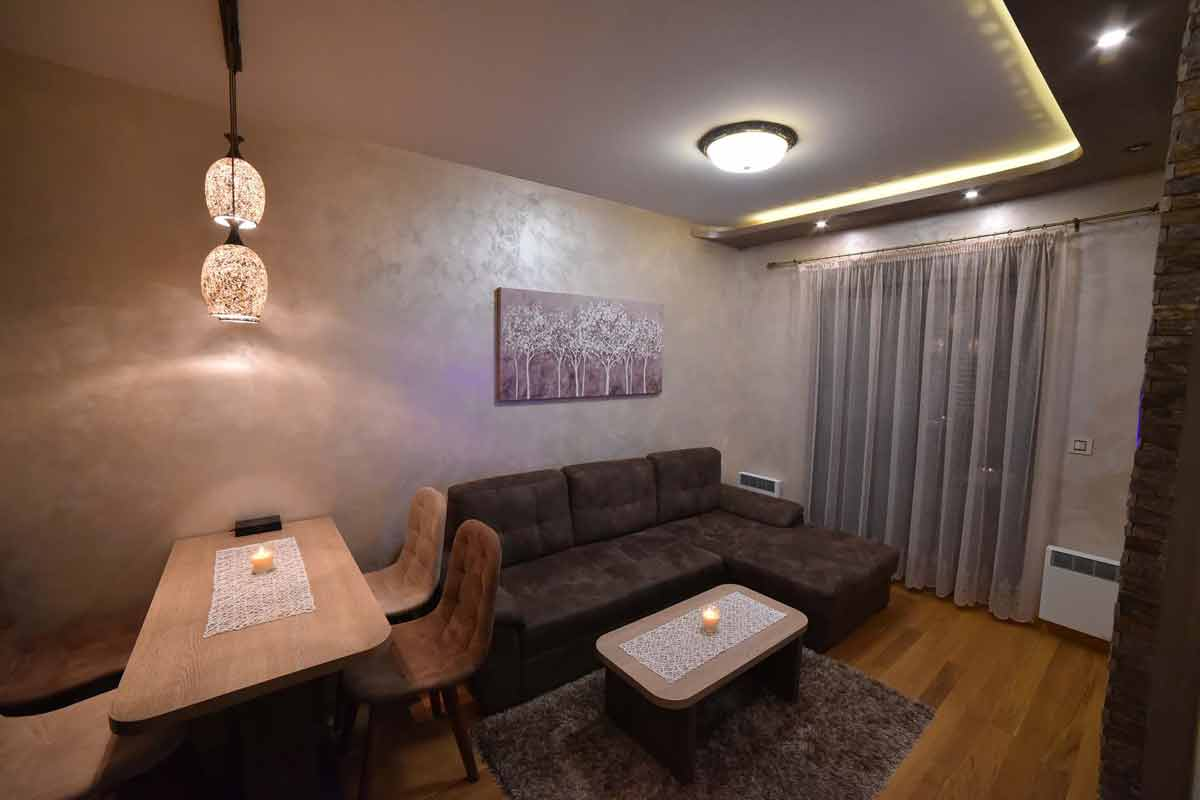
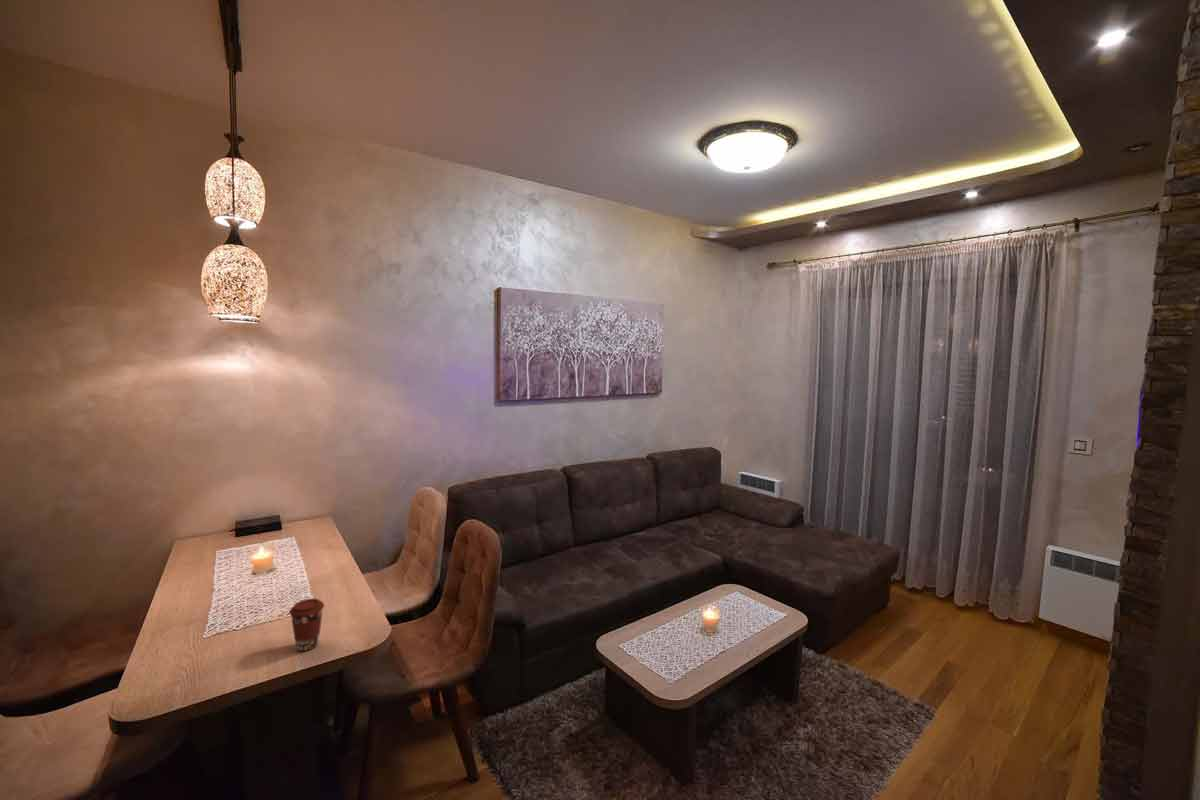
+ coffee cup [288,597,325,652]
